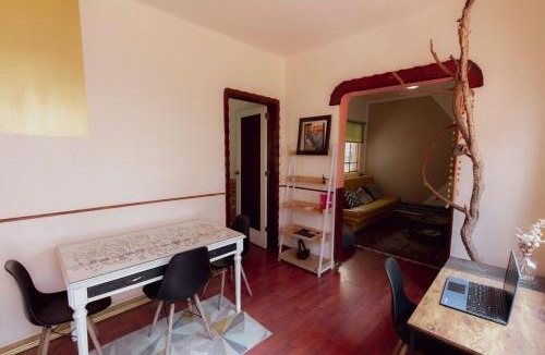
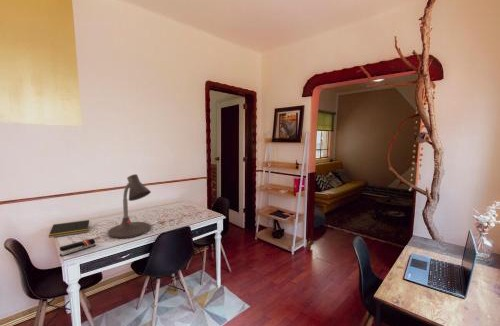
+ desk lamp [107,173,152,239]
+ stapler [59,238,96,257]
+ notepad [48,219,90,239]
